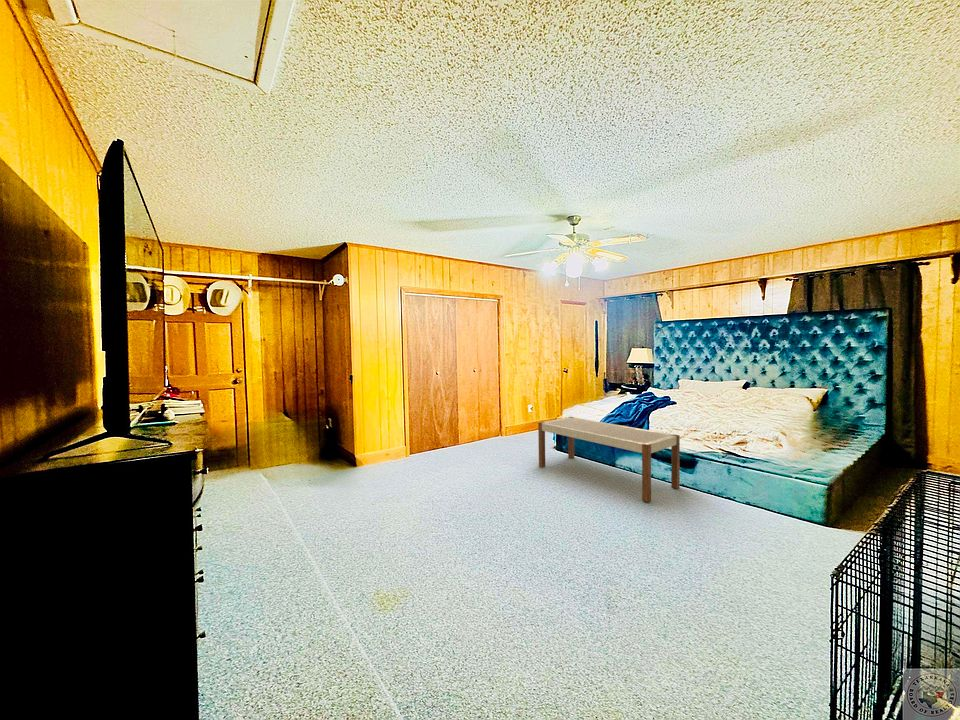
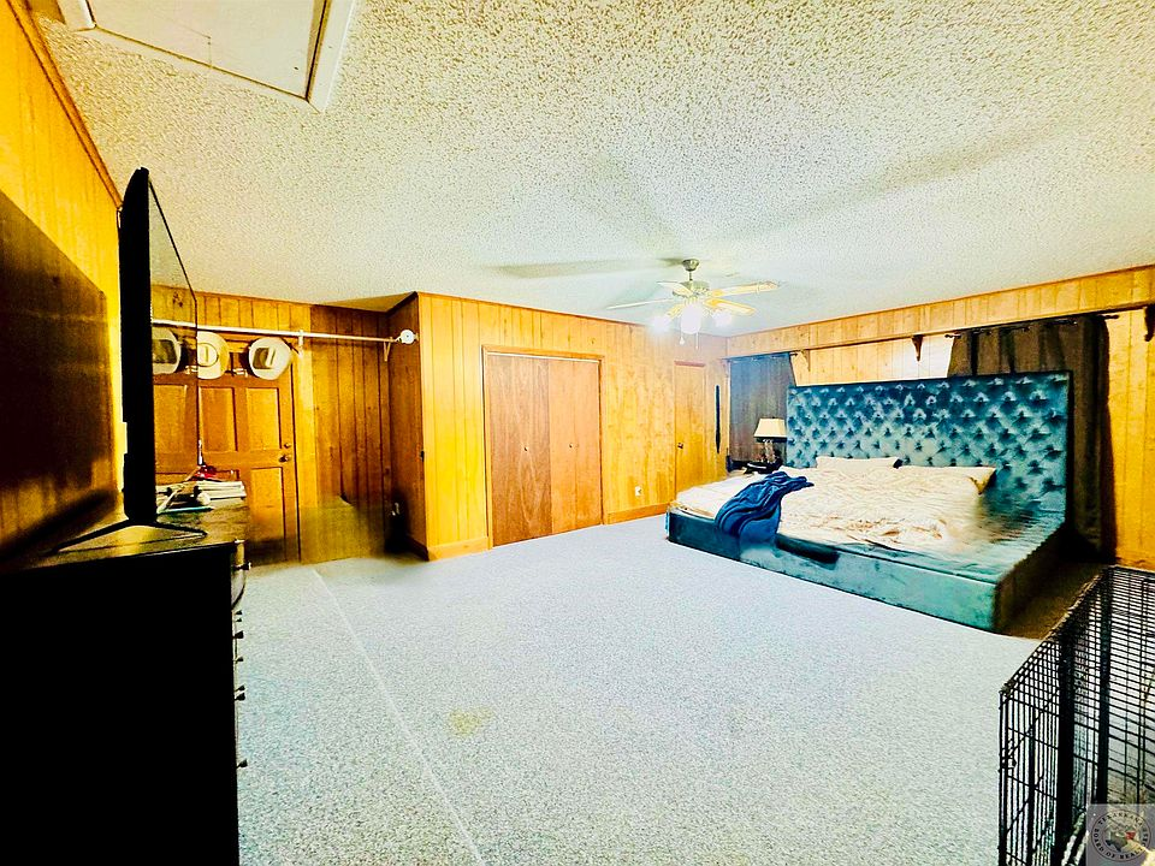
- bench [537,416,681,503]
